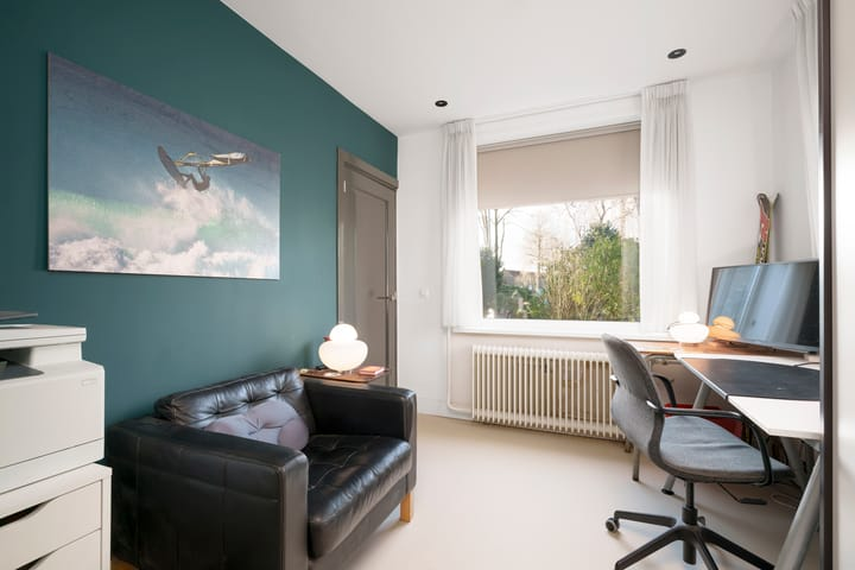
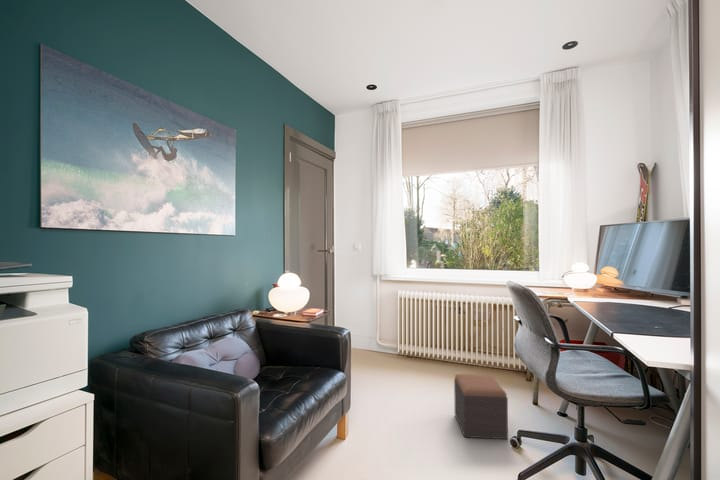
+ footstool [453,373,509,440]
